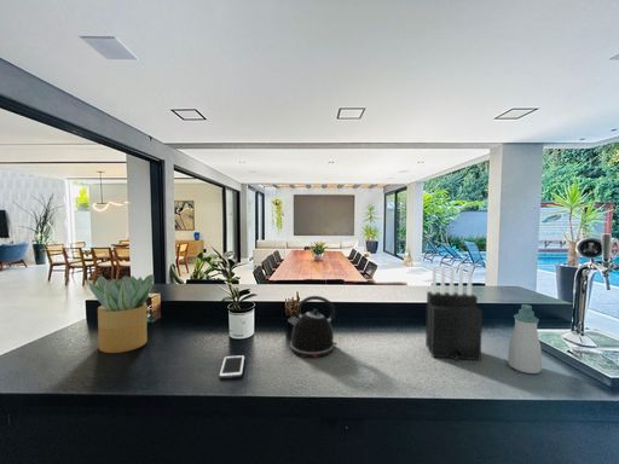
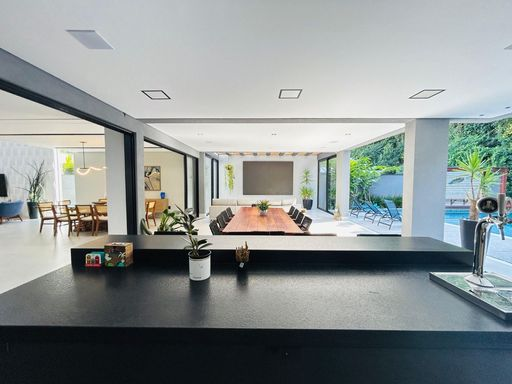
- soap bottle [507,303,543,375]
- potted plant [88,273,155,354]
- cell phone [218,354,245,379]
- knife block [424,263,484,362]
- kettle [287,295,339,359]
